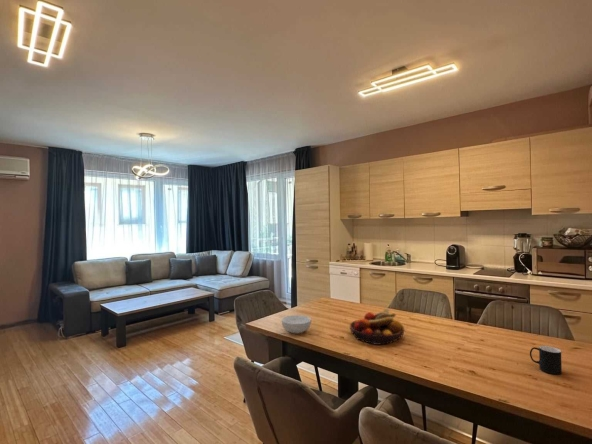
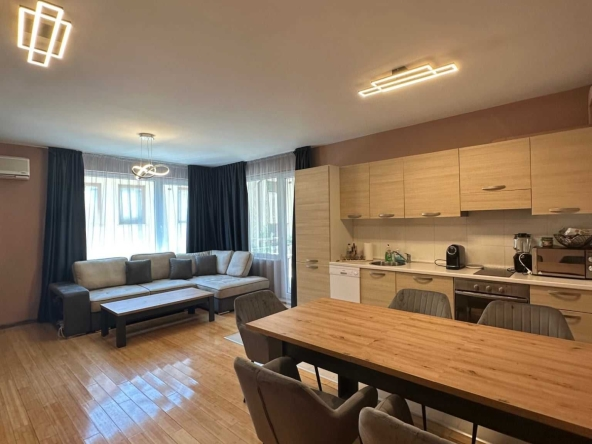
- cereal bowl [281,314,312,335]
- fruit bowl [349,307,405,346]
- cup [529,345,563,376]
